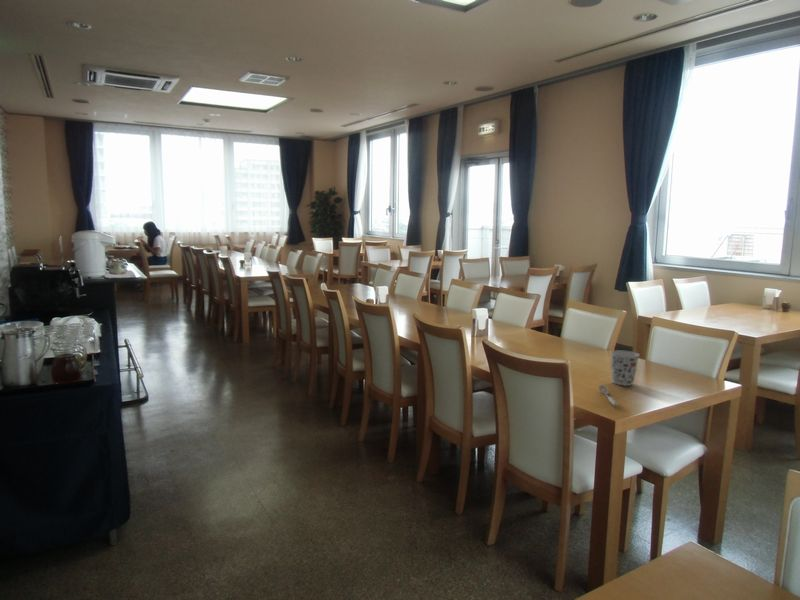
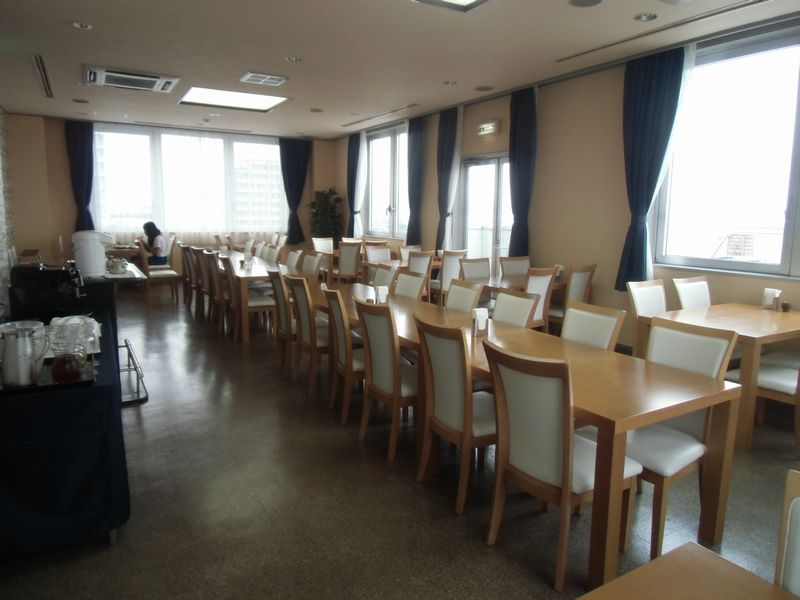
- cup [609,349,640,387]
- spoon [598,384,618,407]
